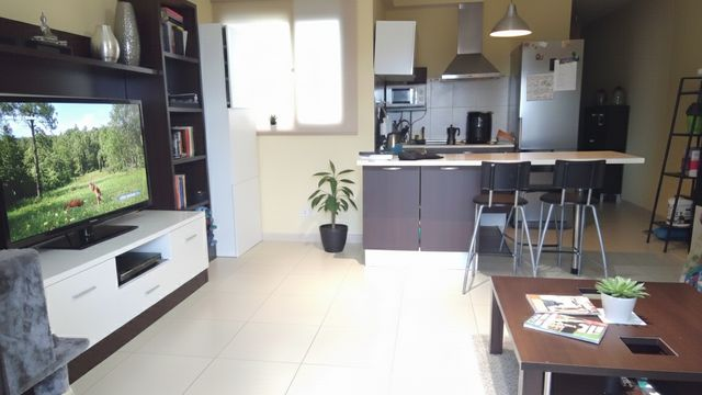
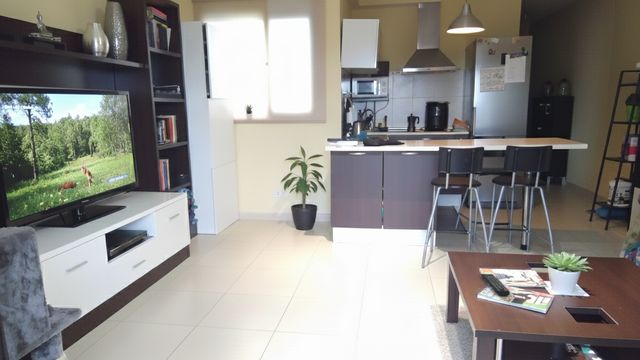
+ remote control [480,273,511,297]
